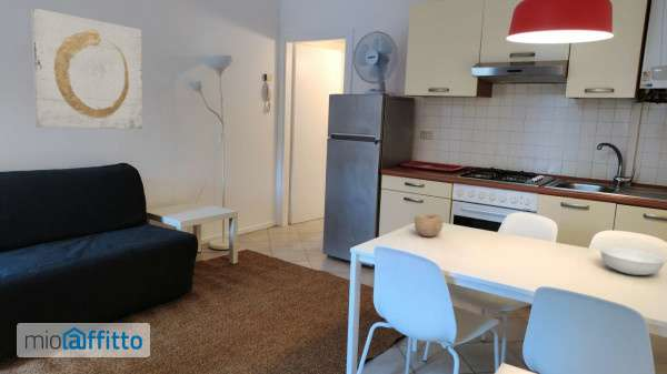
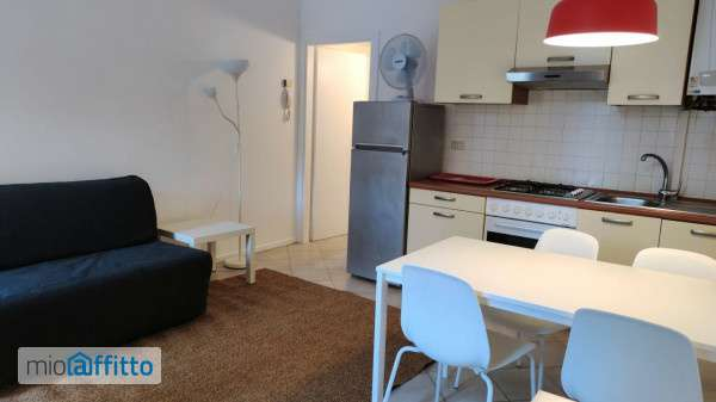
- bowl [414,213,444,237]
- serving bowl [599,246,666,276]
- wall art [30,7,143,130]
